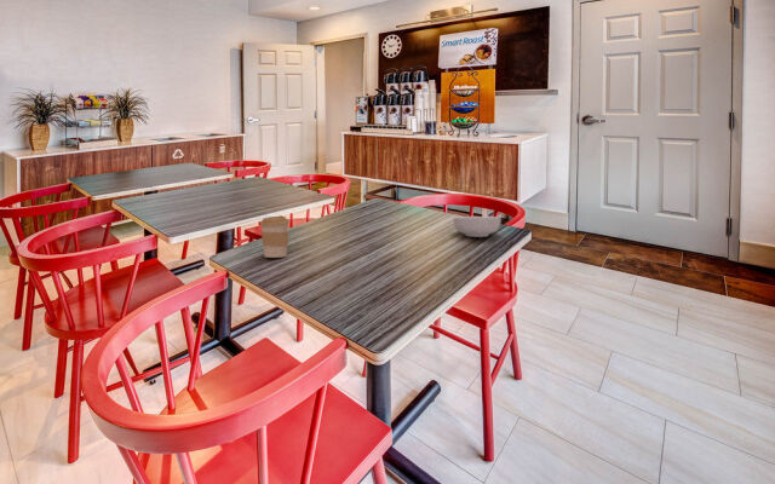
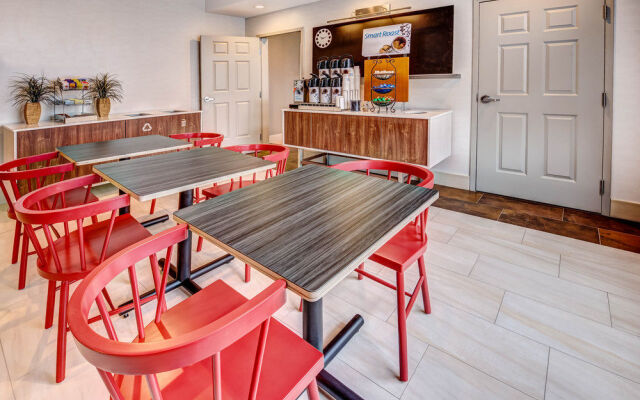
- coffee cup [259,215,291,259]
- cereal bowl [452,215,503,238]
